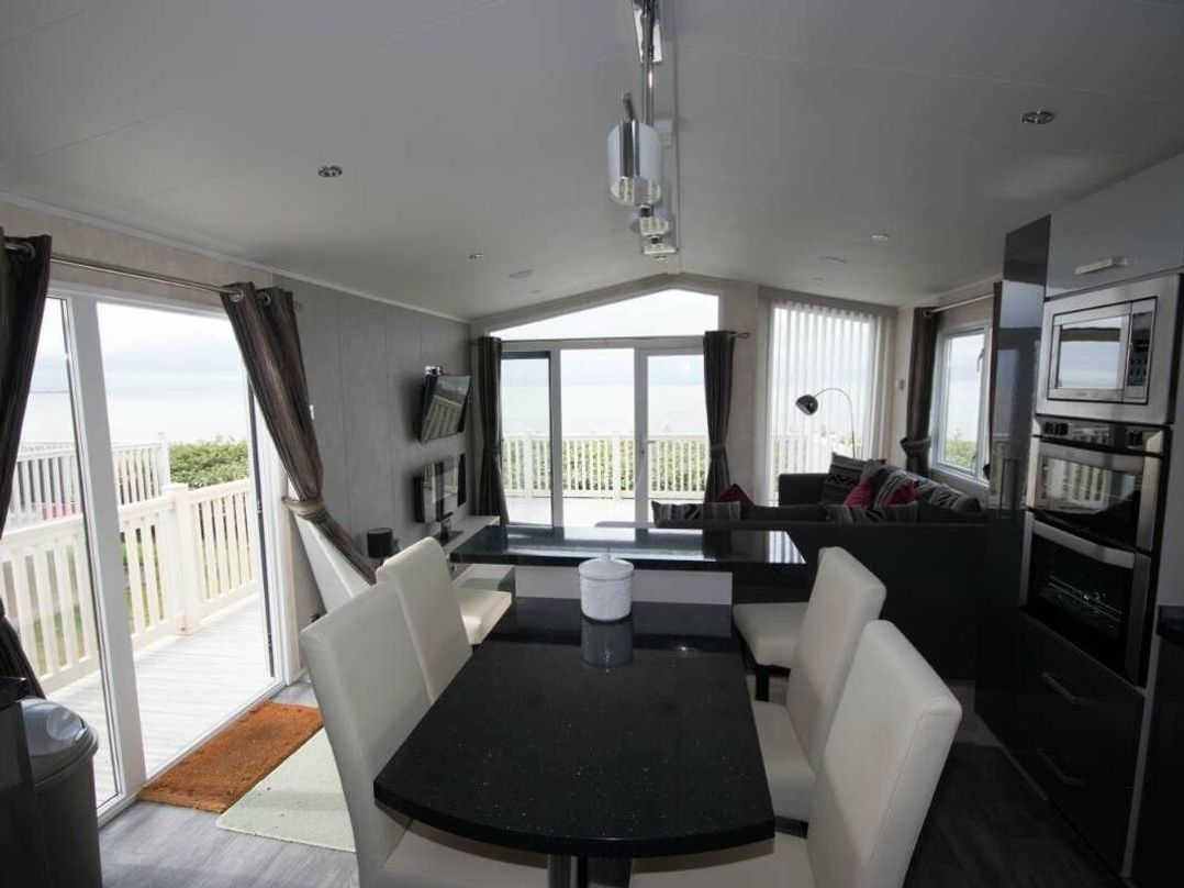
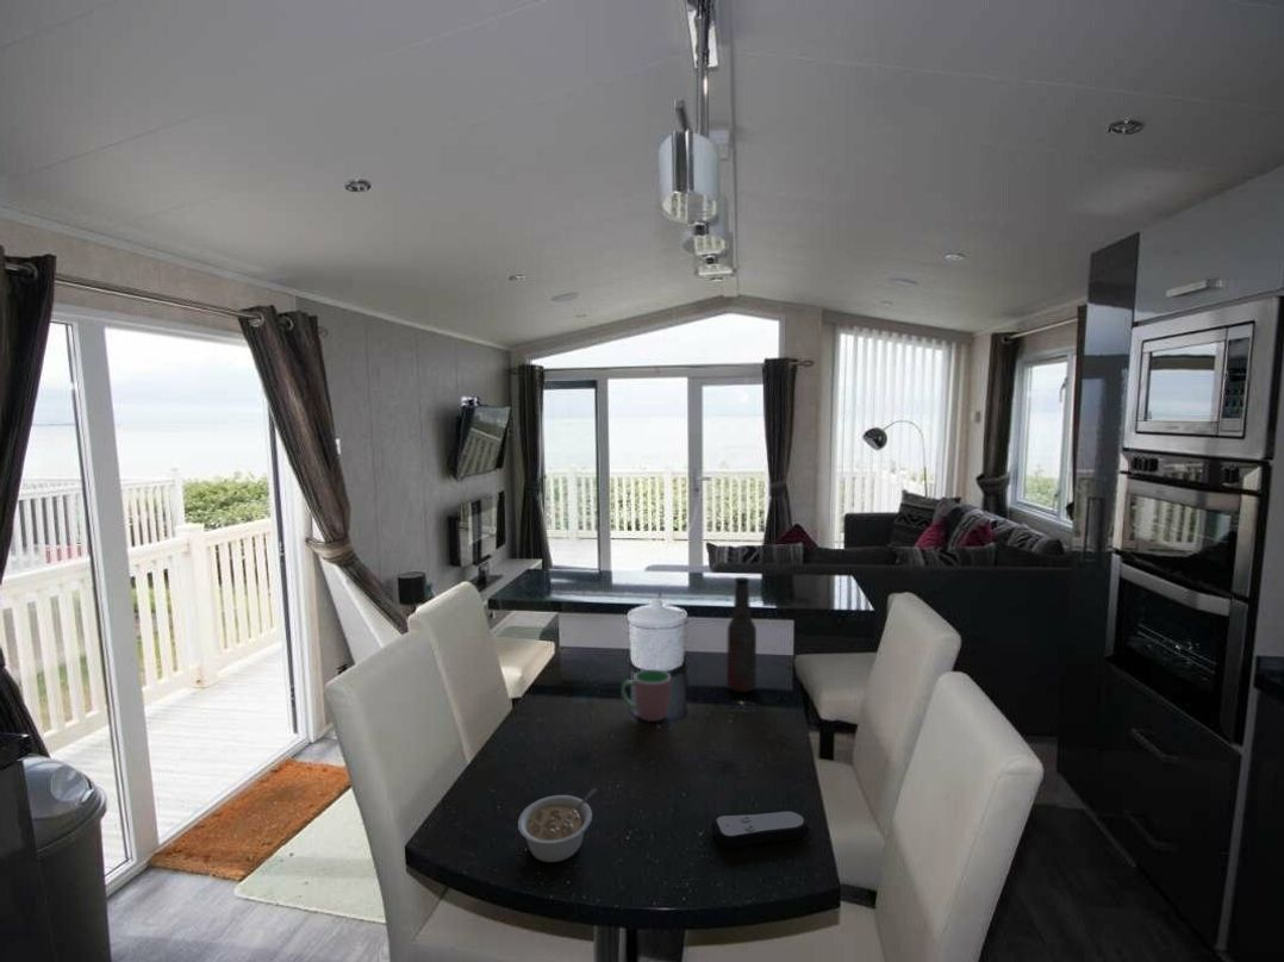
+ legume [517,787,598,863]
+ remote control [710,808,810,849]
+ cup [621,668,672,723]
+ bottle [725,576,758,693]
